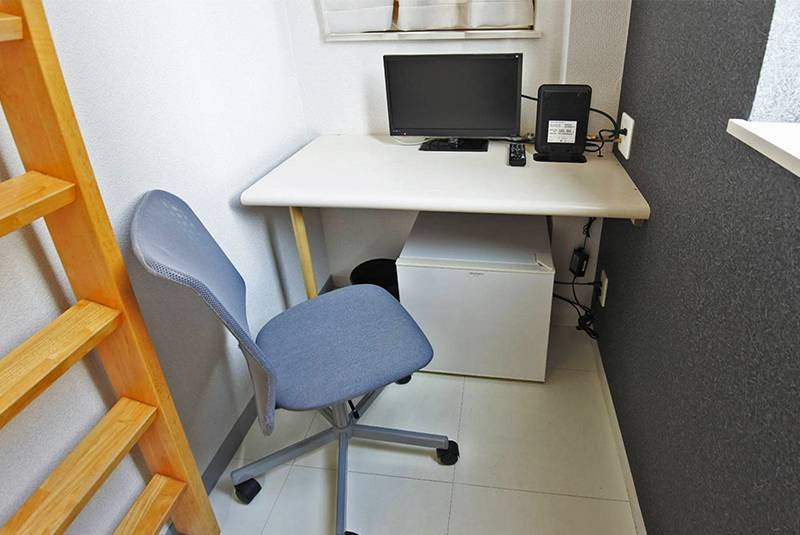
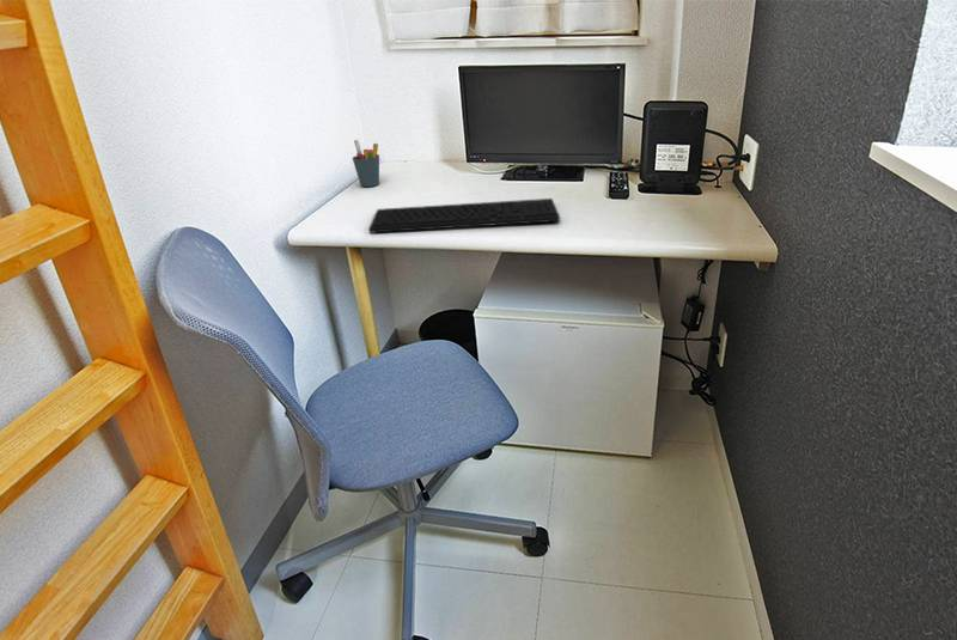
+ keyboard [368,197,561,234]
+ pen holder [352,139,380,188]
